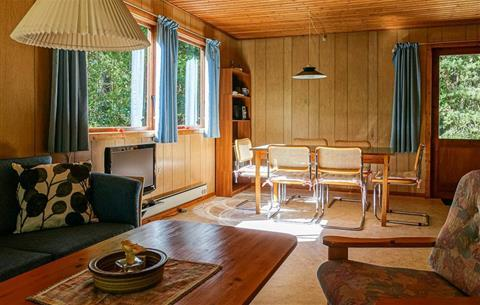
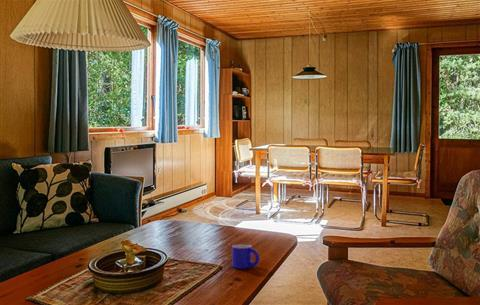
+ mug [231,243,260,270]
